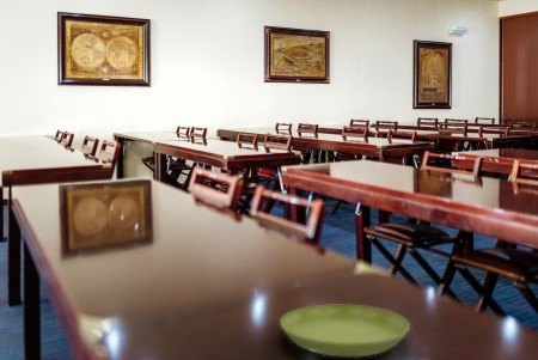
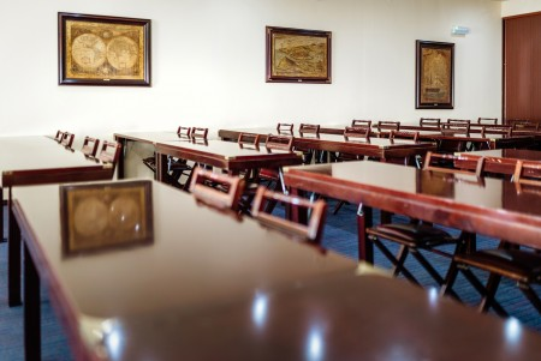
- saucer [279,304,411,358]
